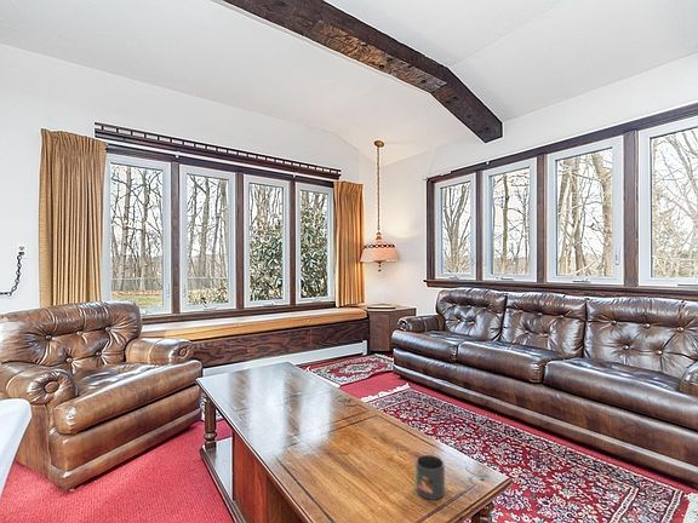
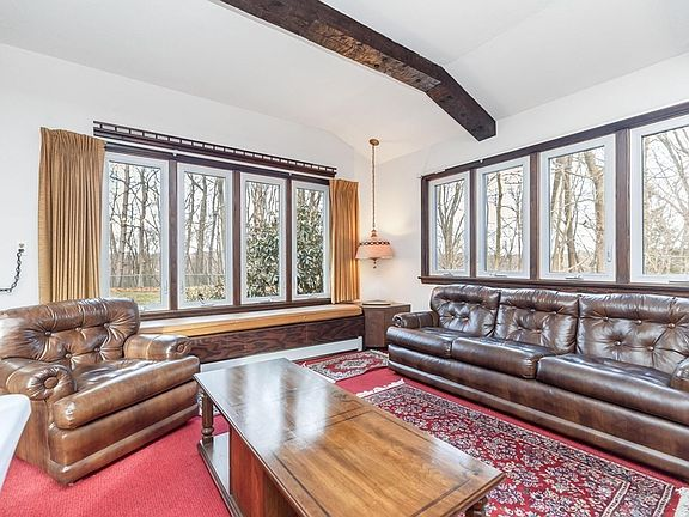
- mug [414,454,446,501]
